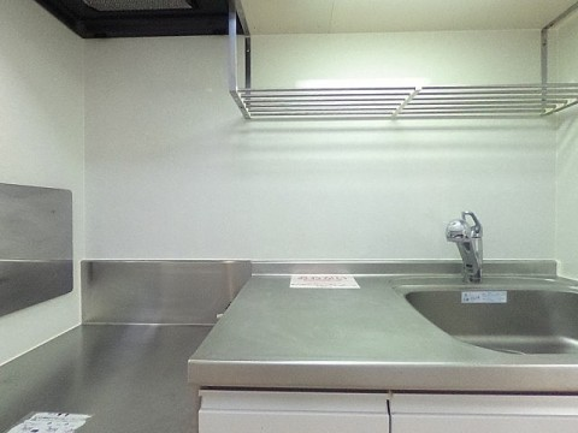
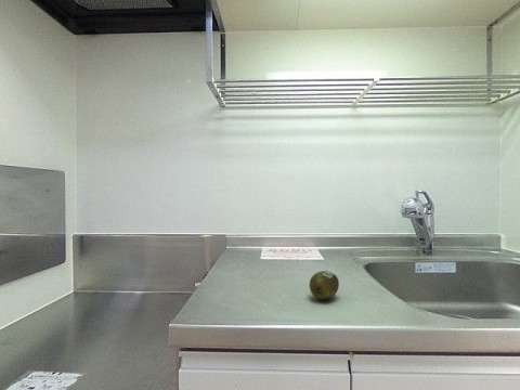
+ fruit [309,270,340,301]
